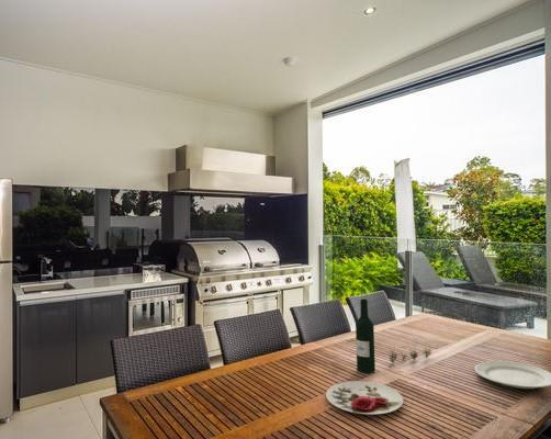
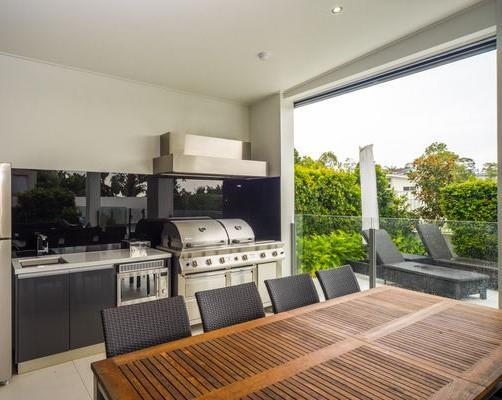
- plate [325,380,404,415]
- chinaware [474,360,551,390]
- wine bottle [355,299,376,374]
- plant [386,341,432,364]
